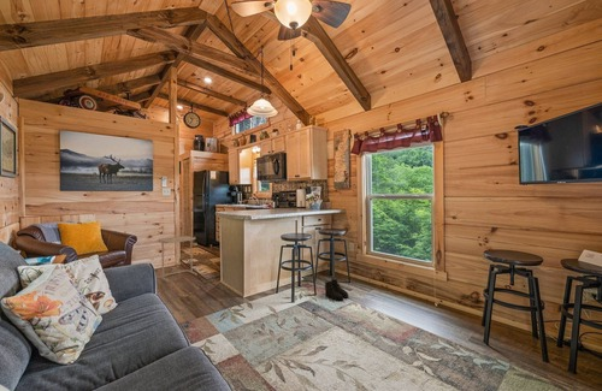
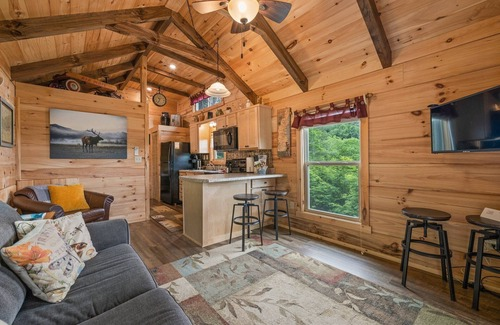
- side table [157,235,199,283]
- boots [324,278,350,302]
